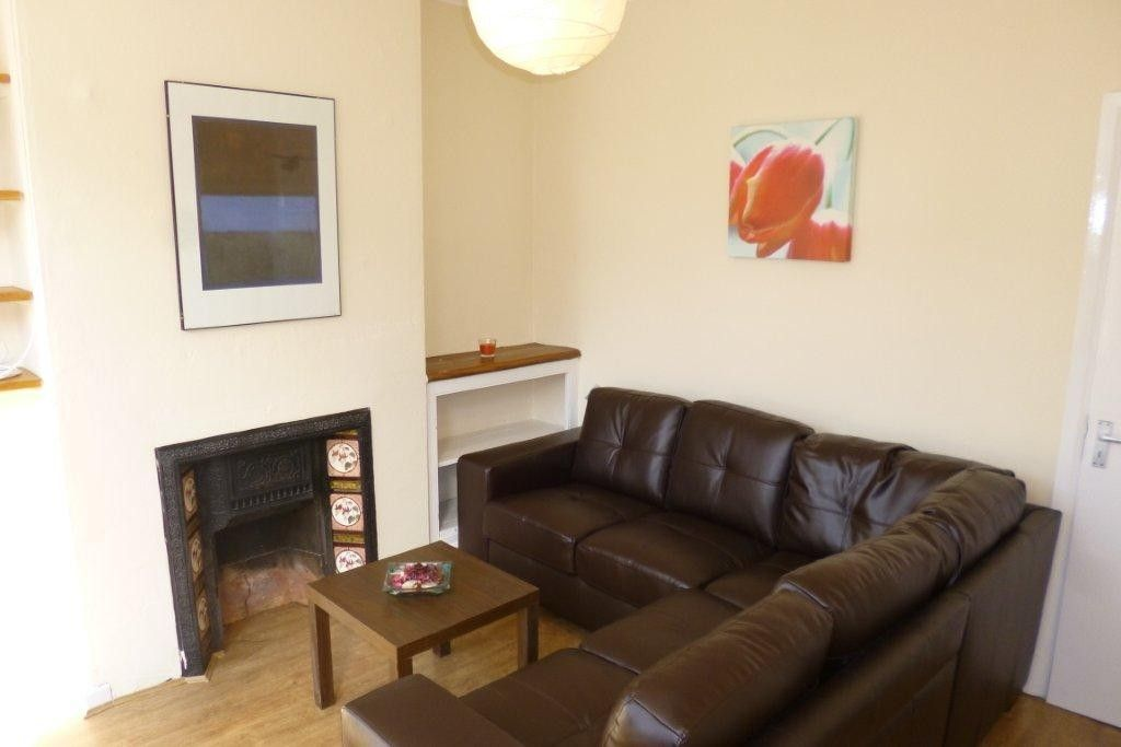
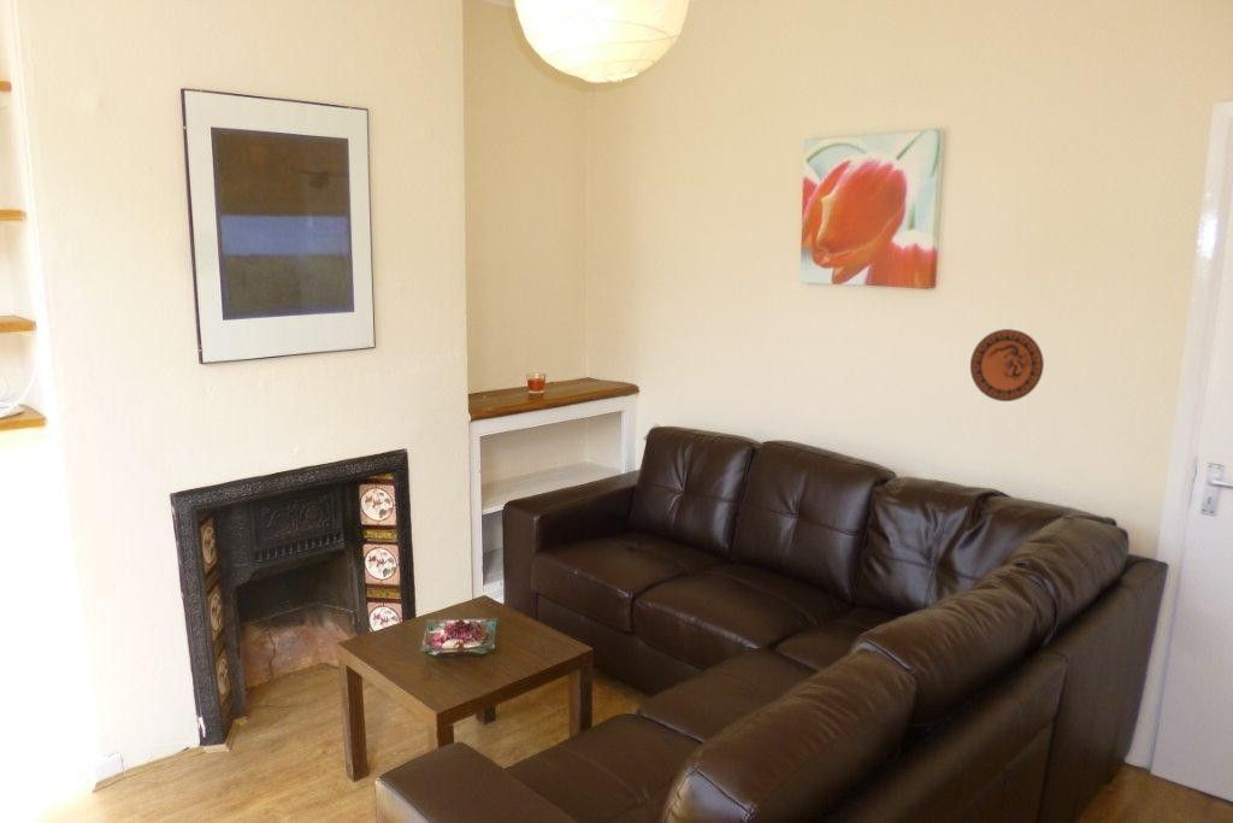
+ decorative plate [969,328,1045,402]
